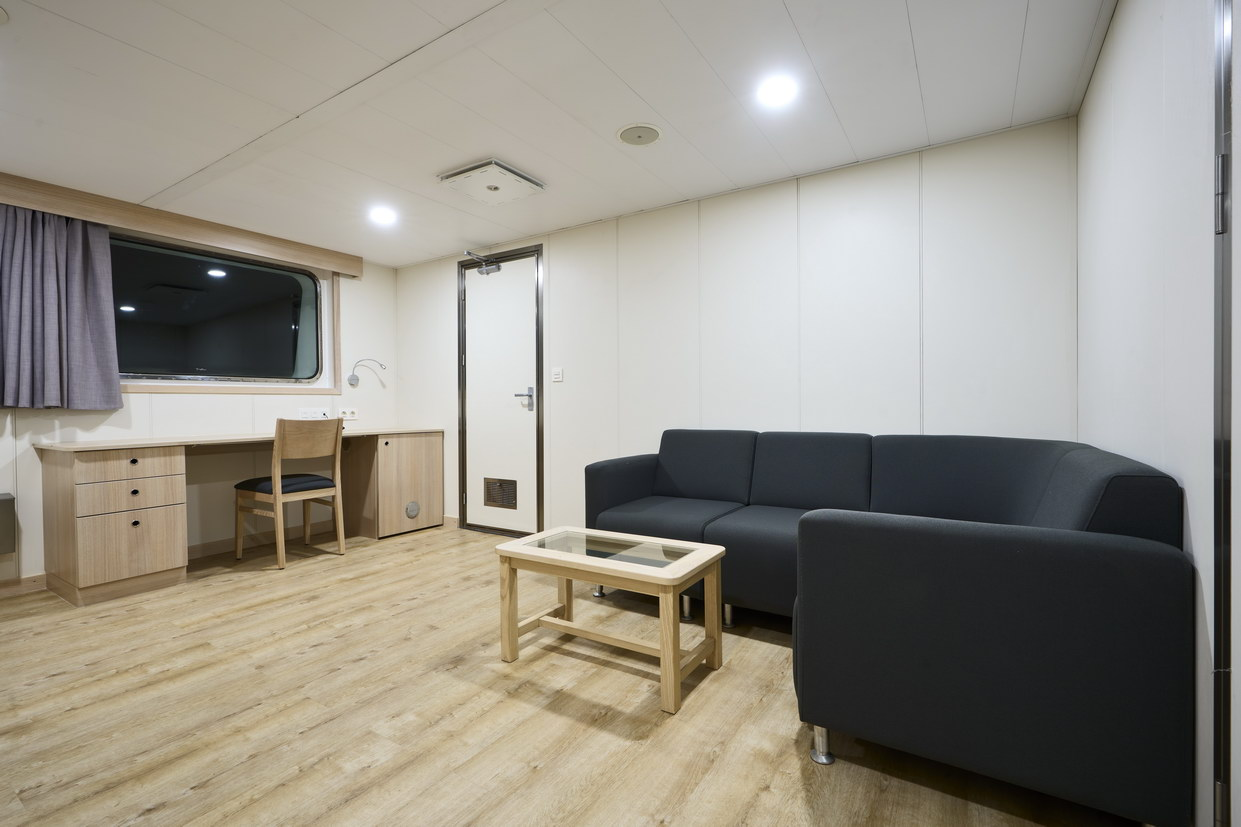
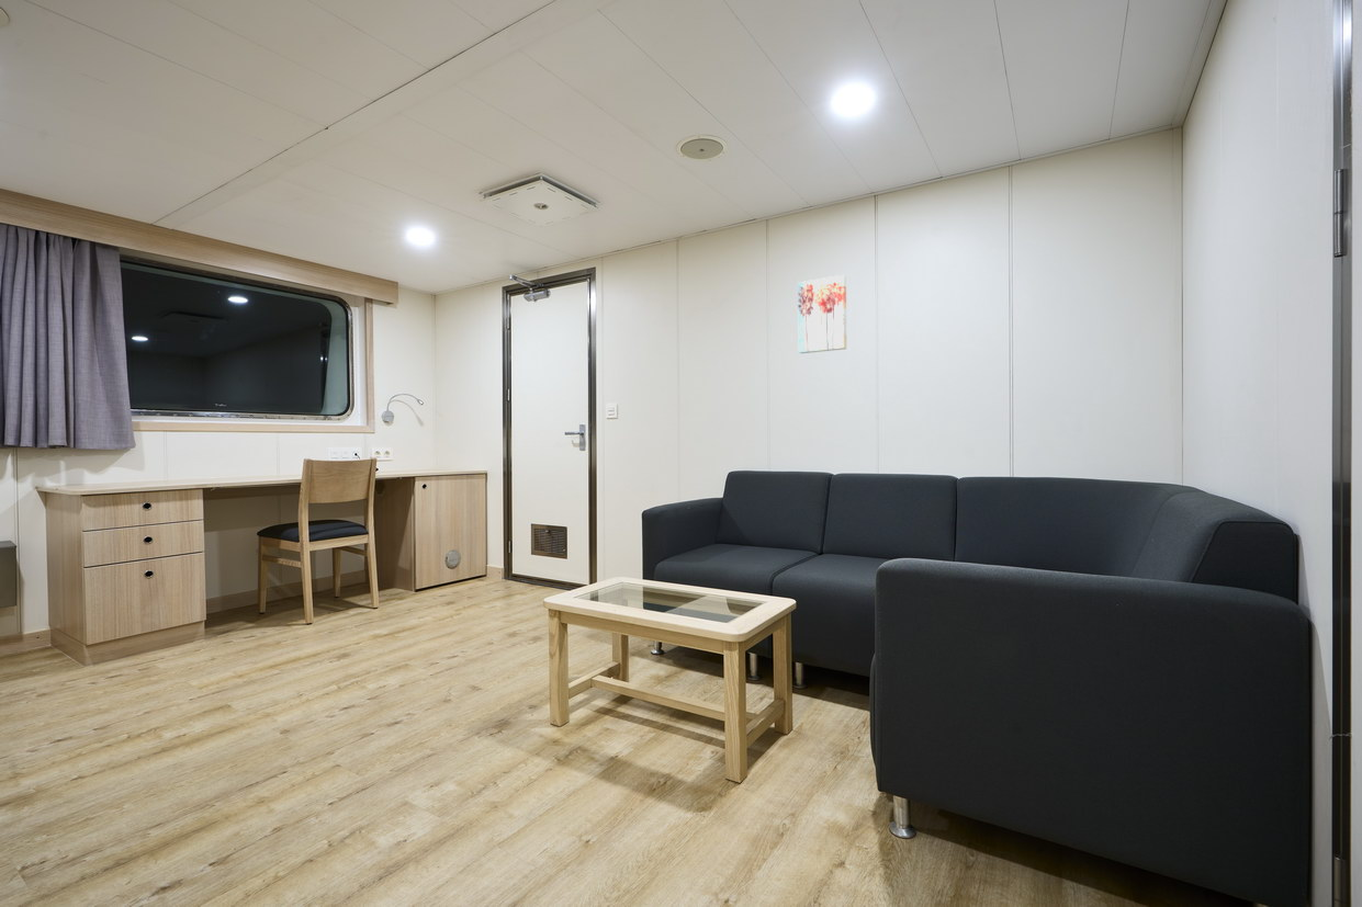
+ wall art [797,274,847,354]
